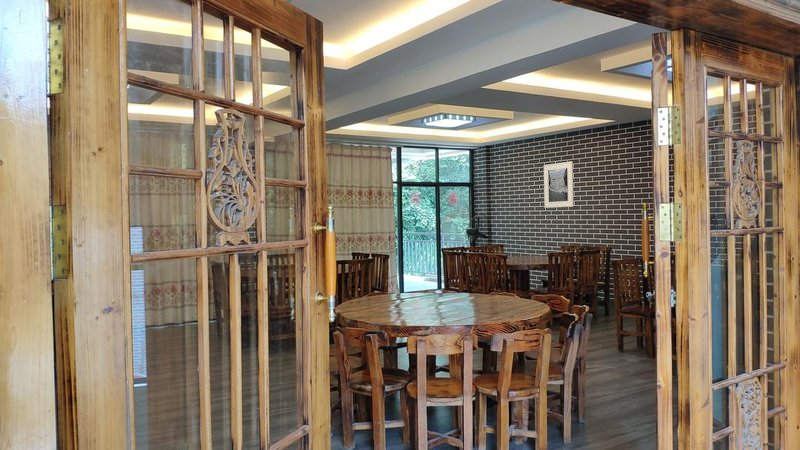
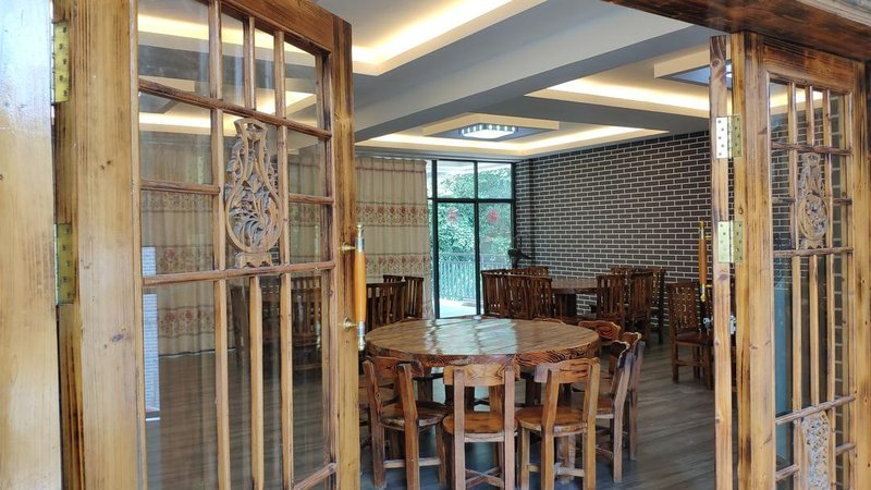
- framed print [543,160,575,209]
